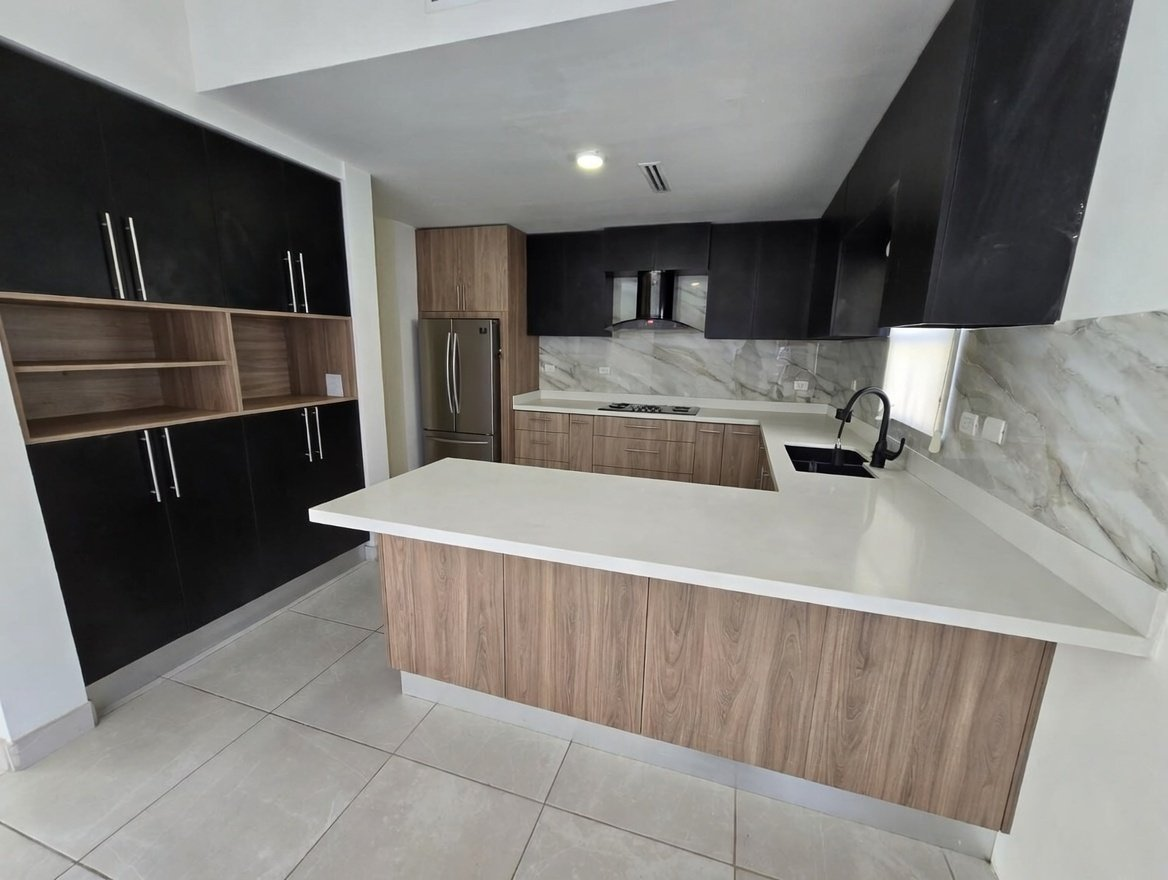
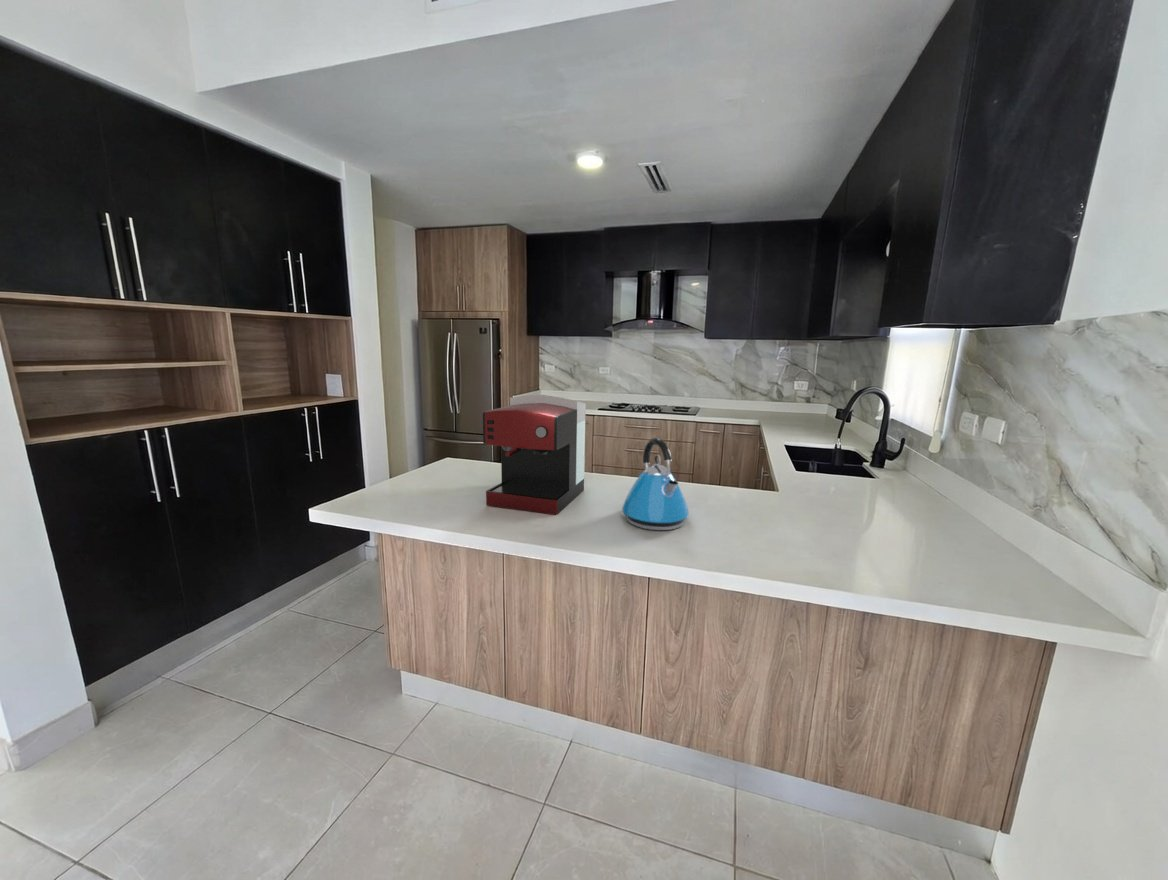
+ kettle [621,437,690,531]
+ coffee maker [482,394,587,516]
